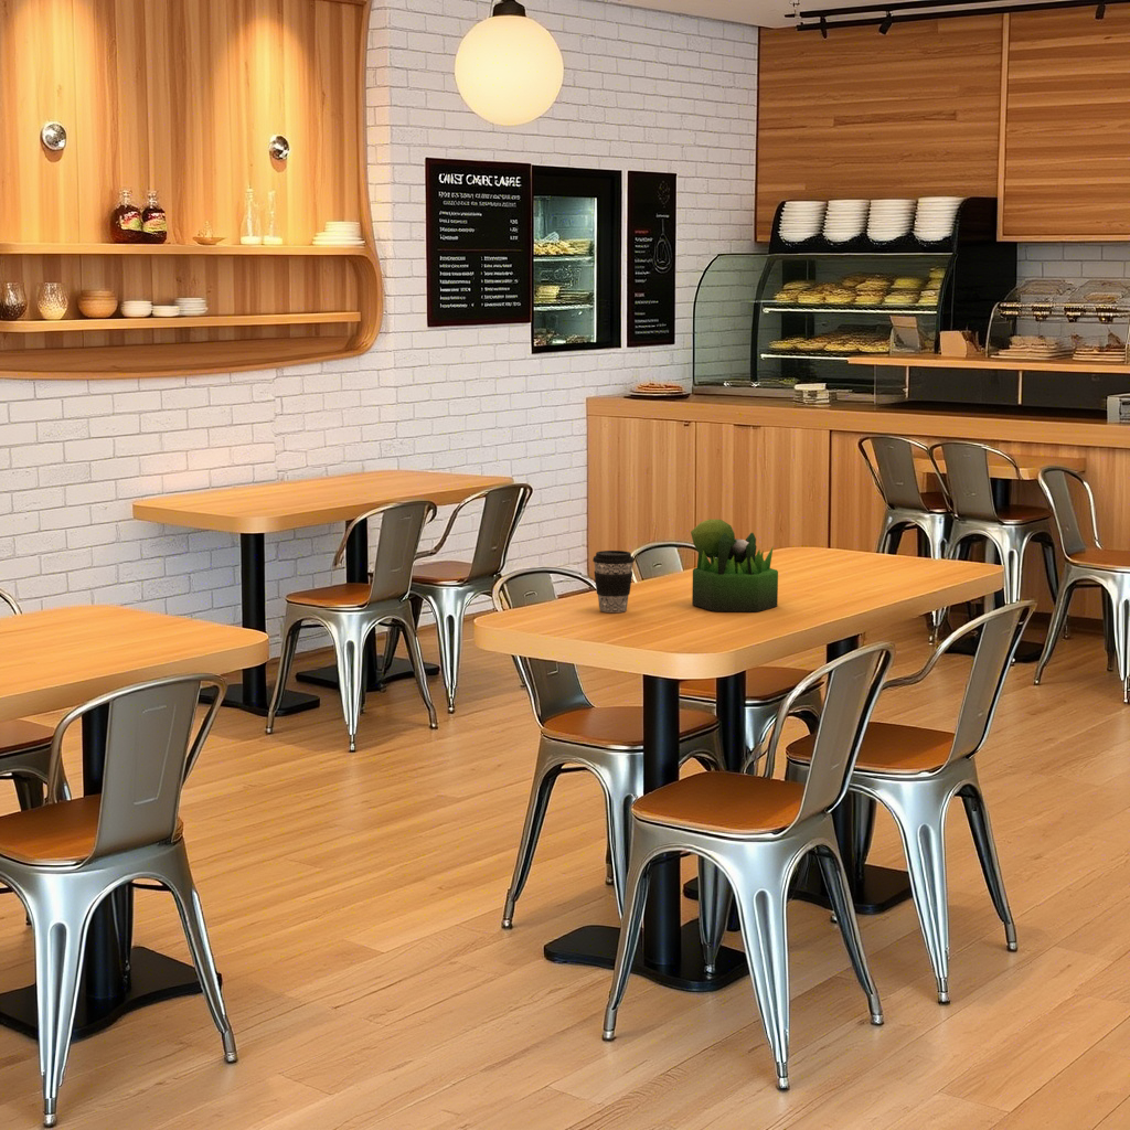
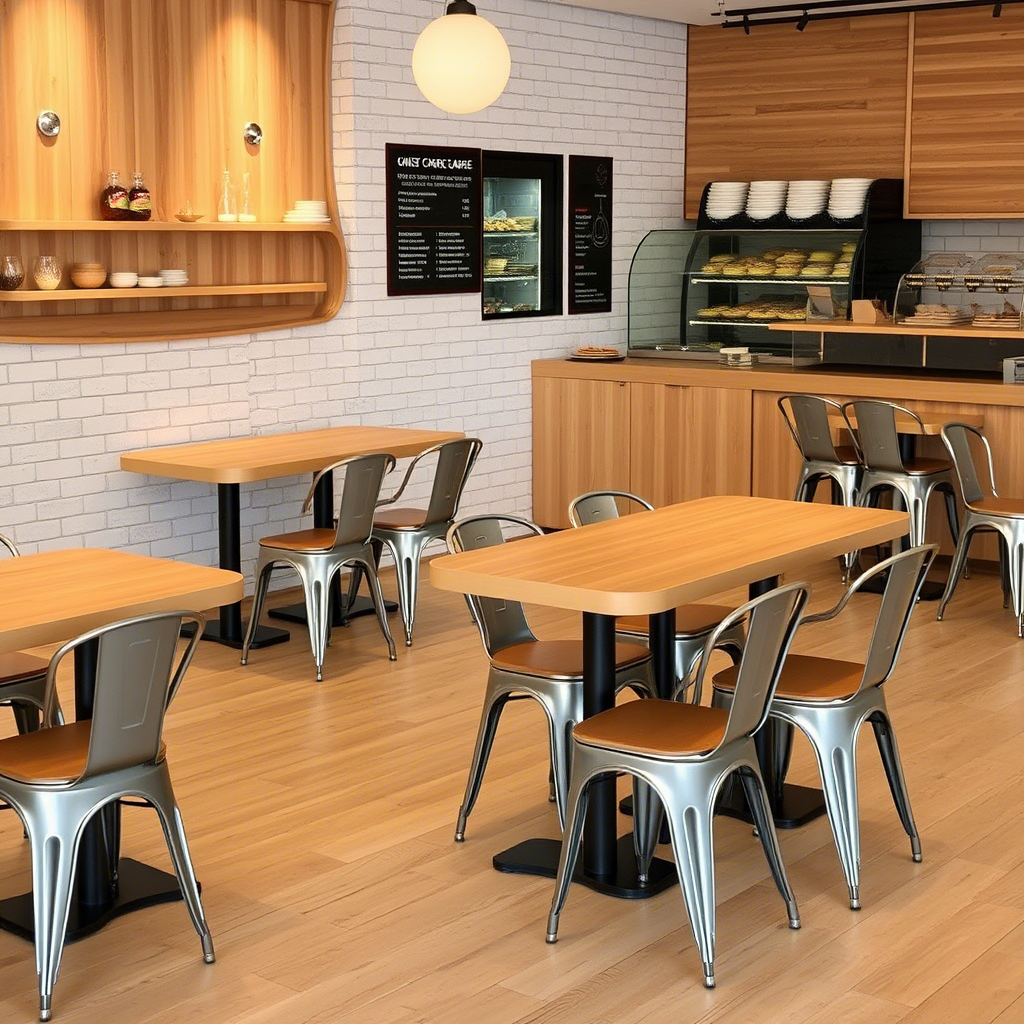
- plant [690,519,779,614]
- coffee cup [591,550,636,614]
